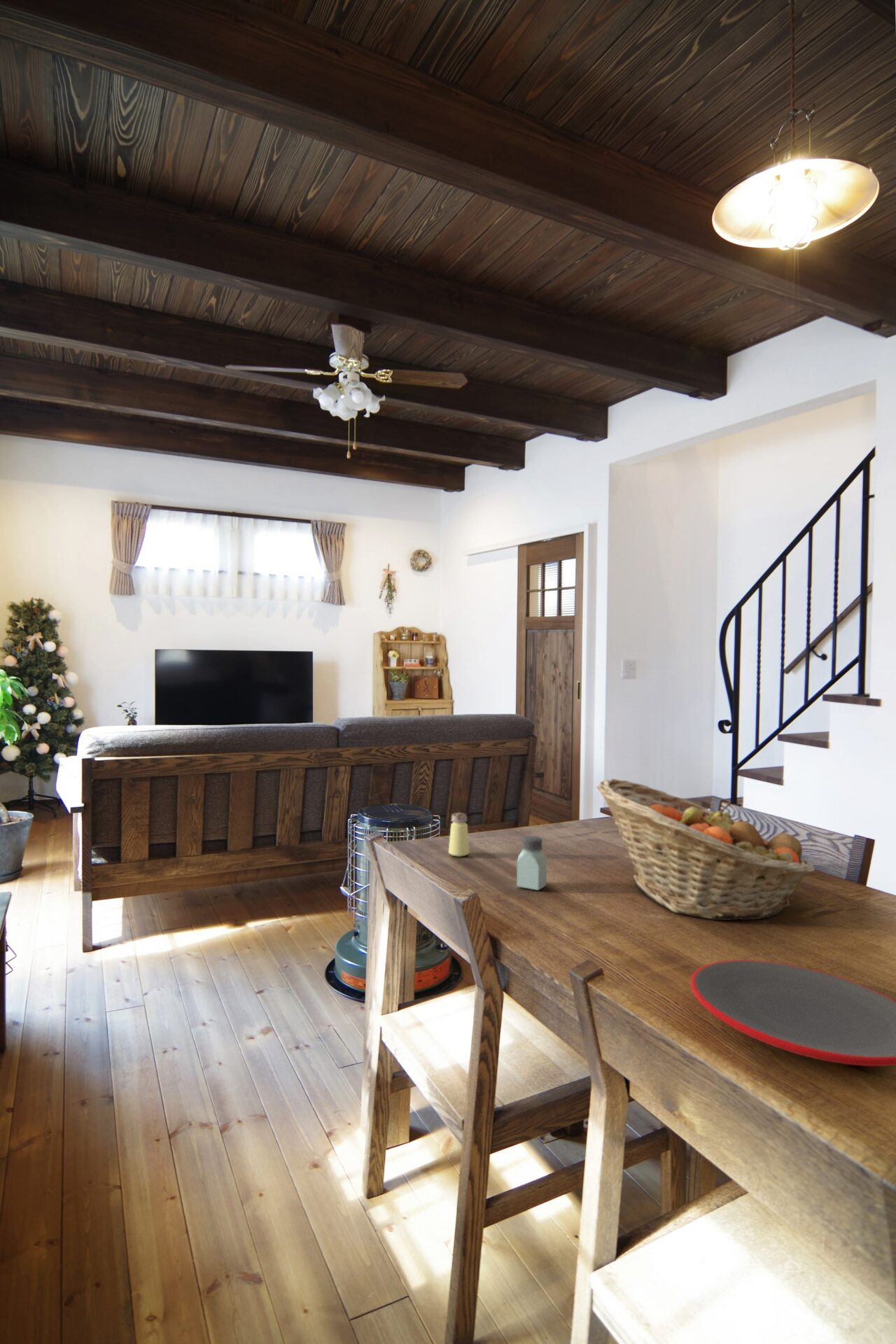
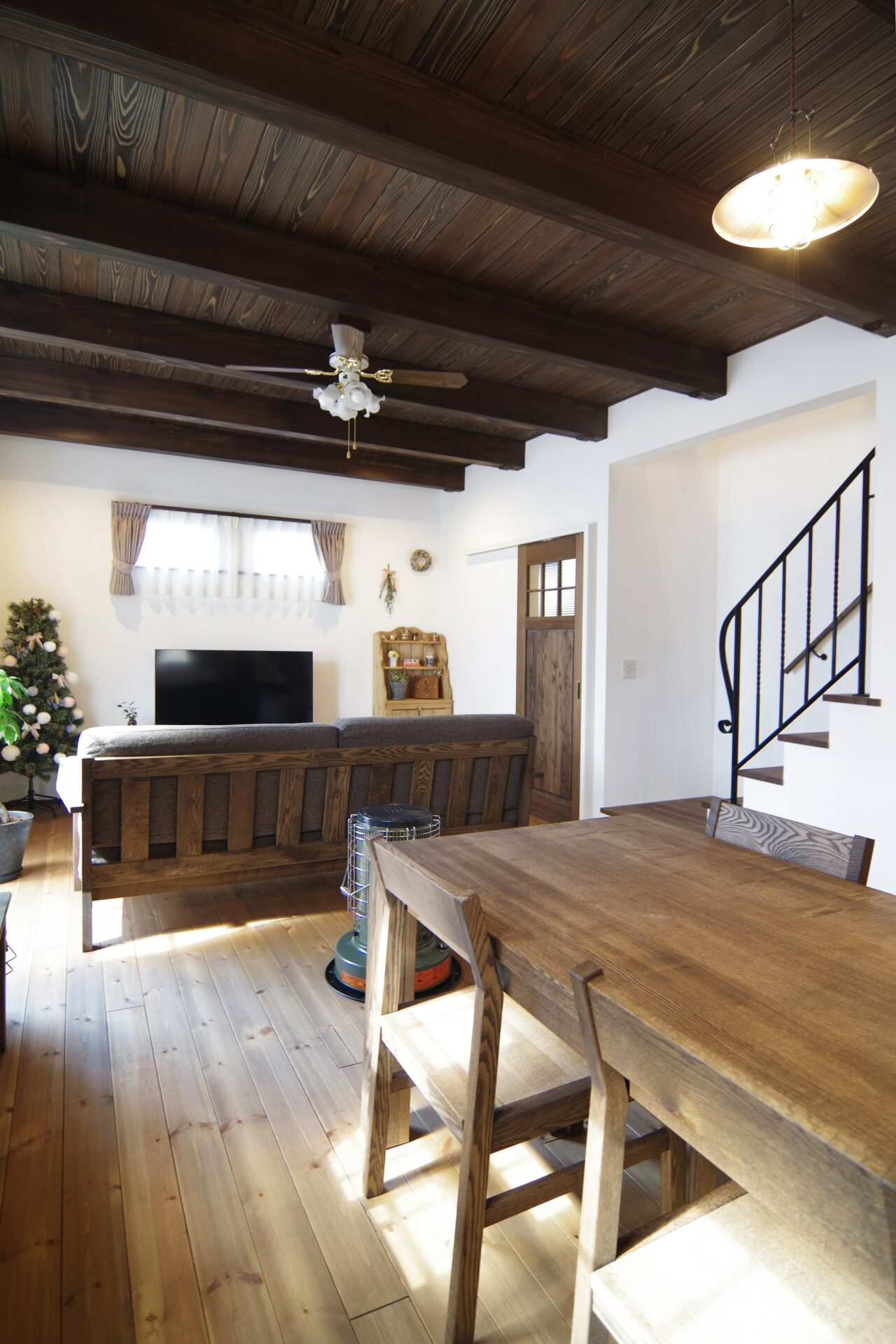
- plate [689,959,896,1067]
- saltshaker [448,812,470,858]
- saltshaker [516,835,547,891]
- fruit basket [596,778,816,921]
